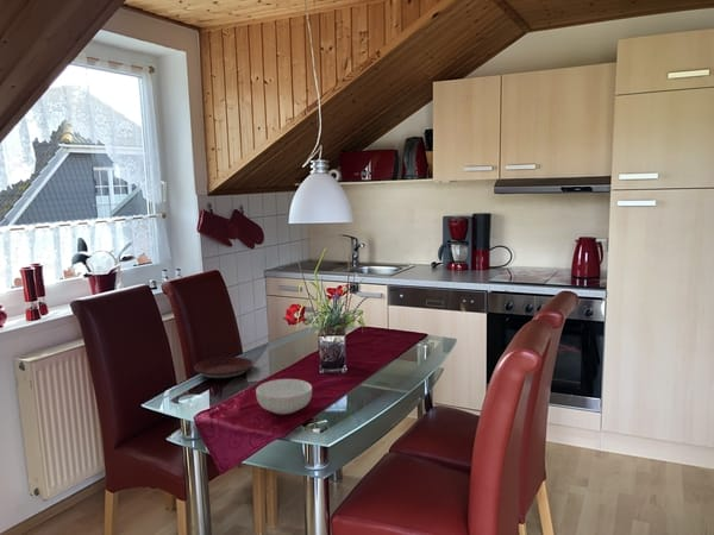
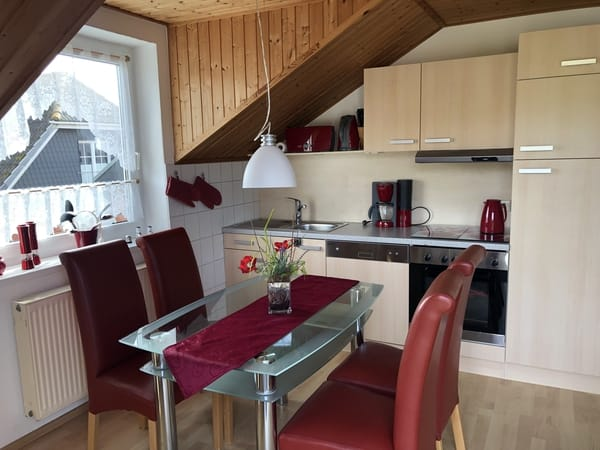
- cereal bowl [255,378,313,415]
- plate [193,355,255,380]
